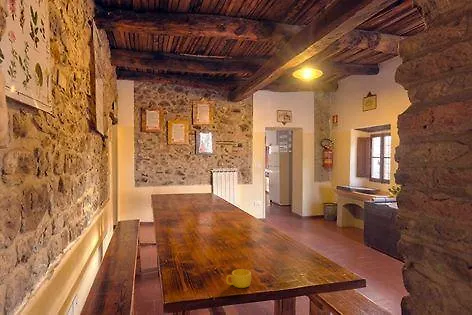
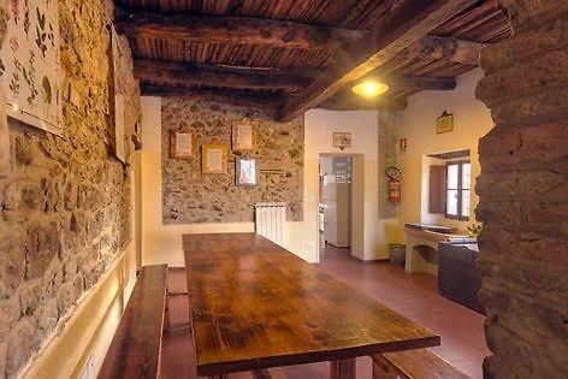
- cup [225,268,252,289]
